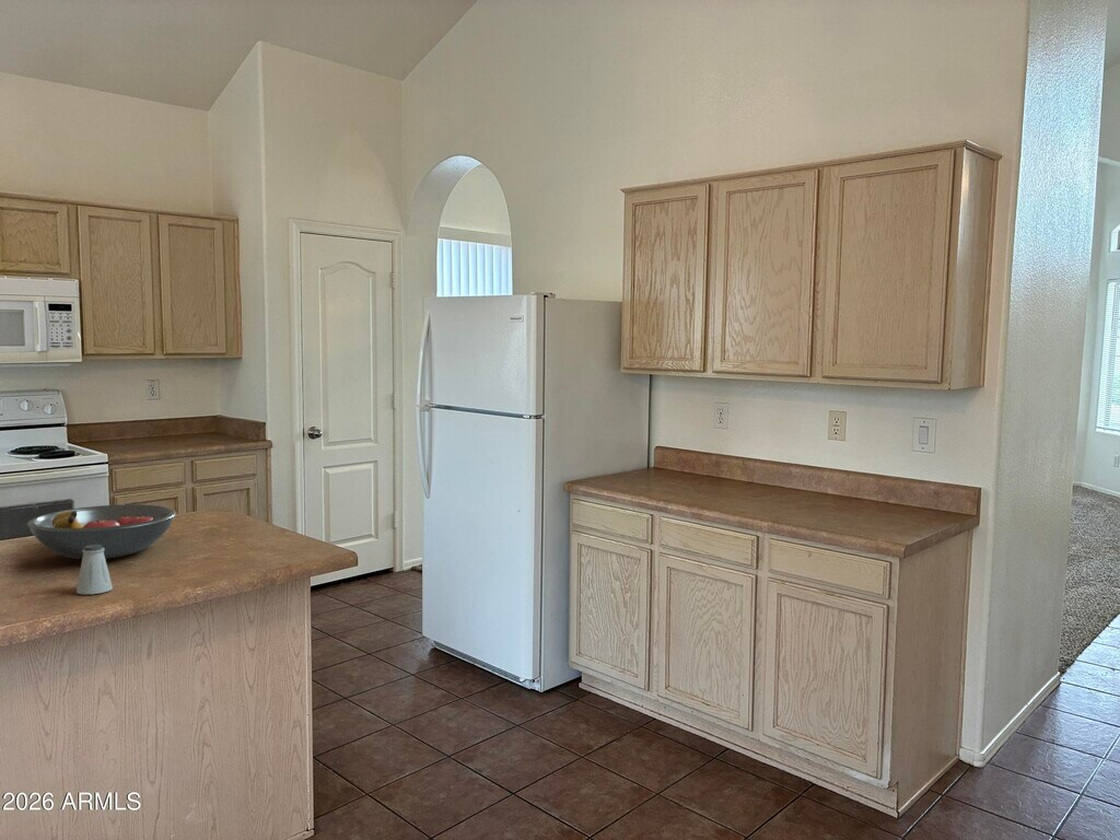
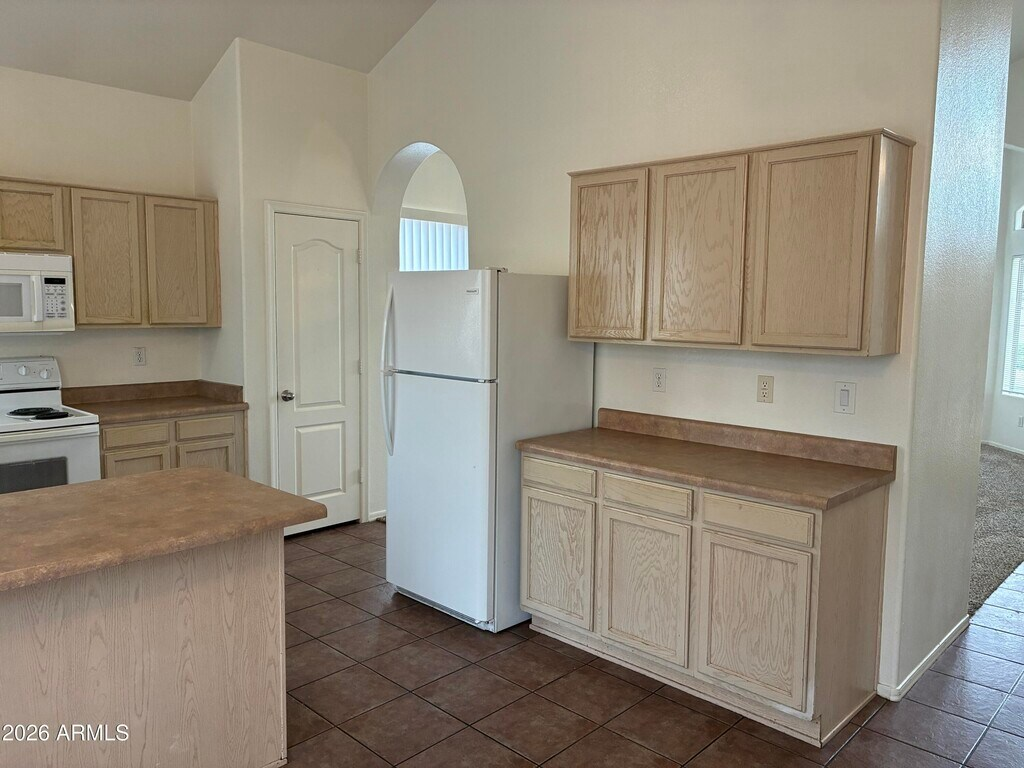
- saltshaker [75,545,114,595]
- fruit bowl [26,503,177,560]
